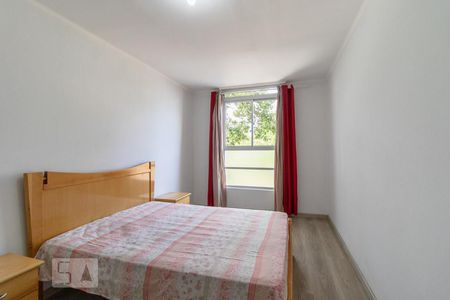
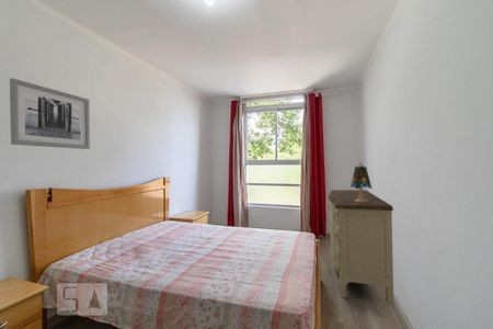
+ wall art [9,77,91,150]
+ table lamp [349,161,372,202]
+ dresser [326,189,394,306]
